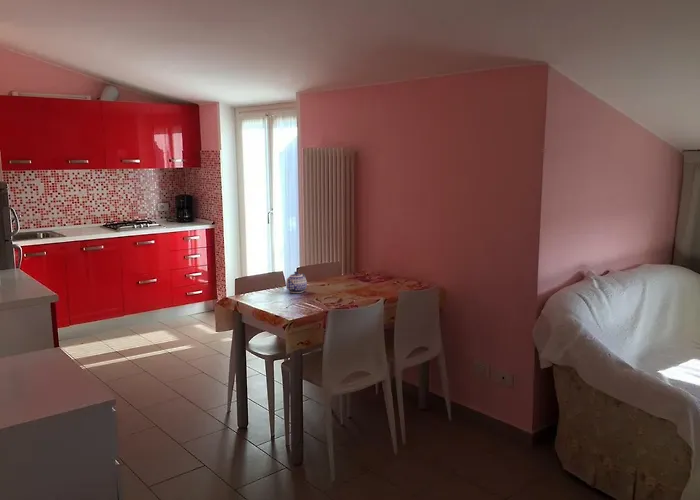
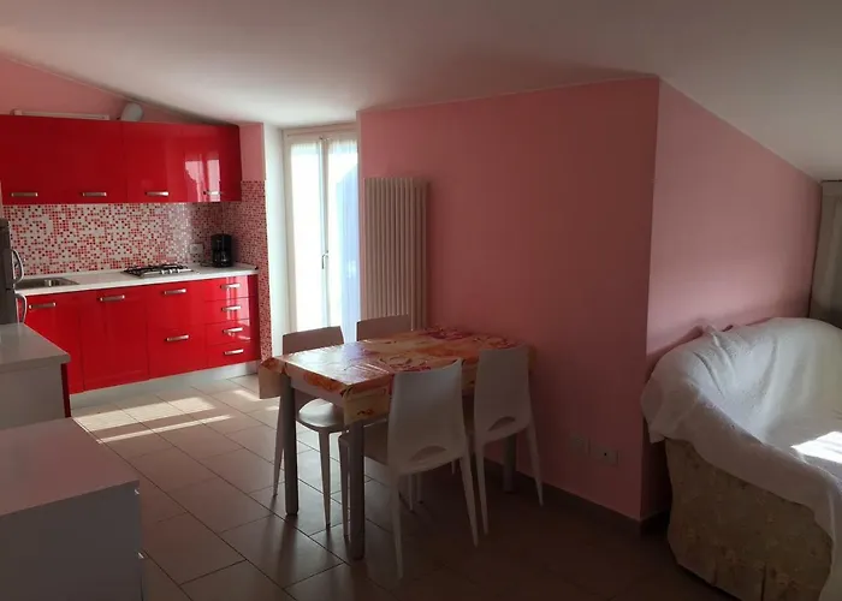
- teapot [285,270,308,294]
